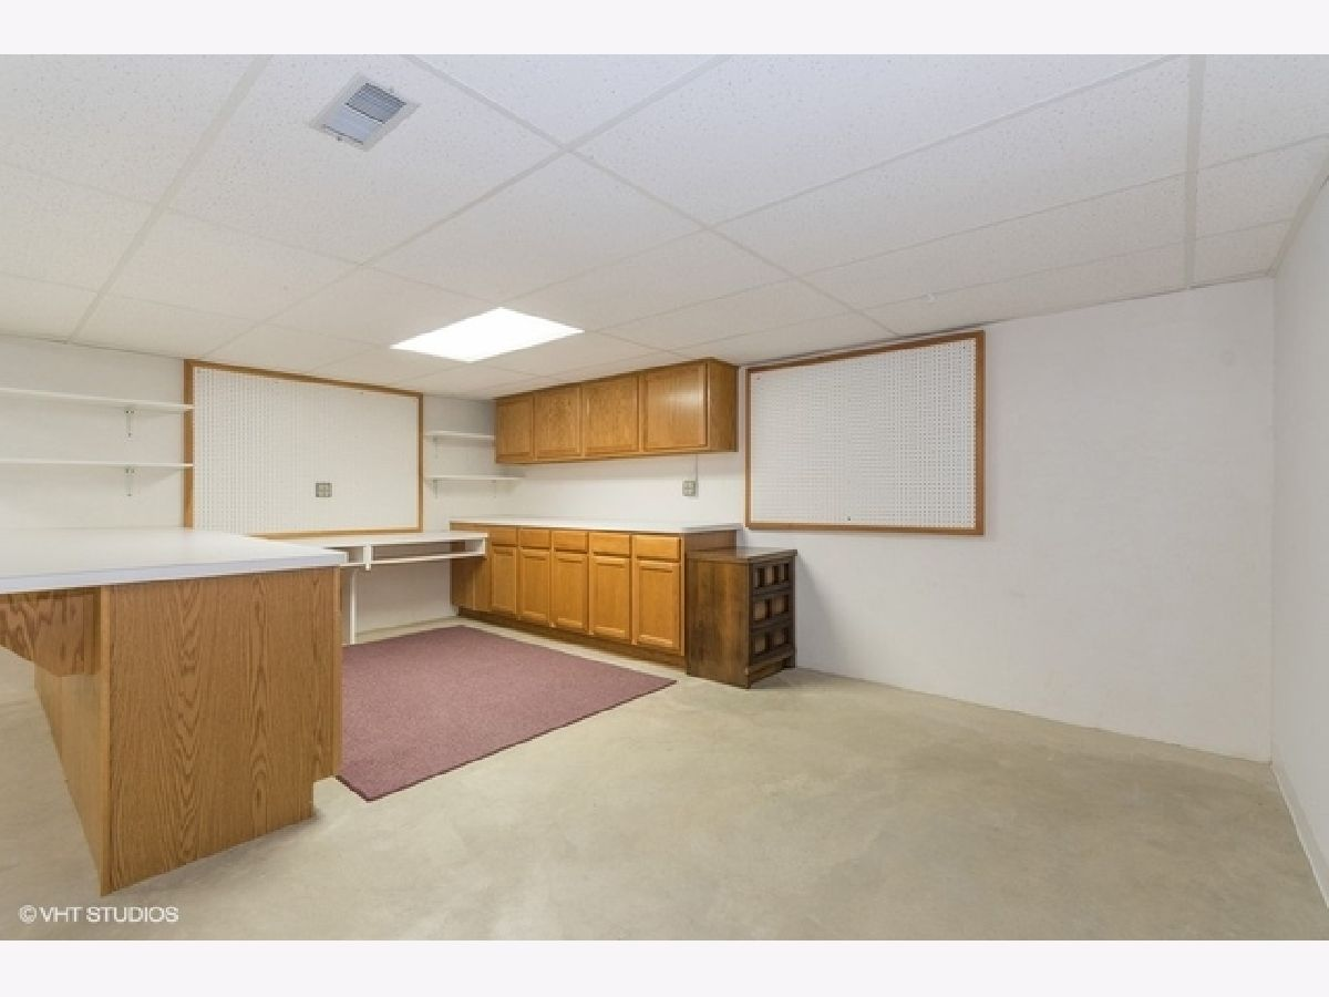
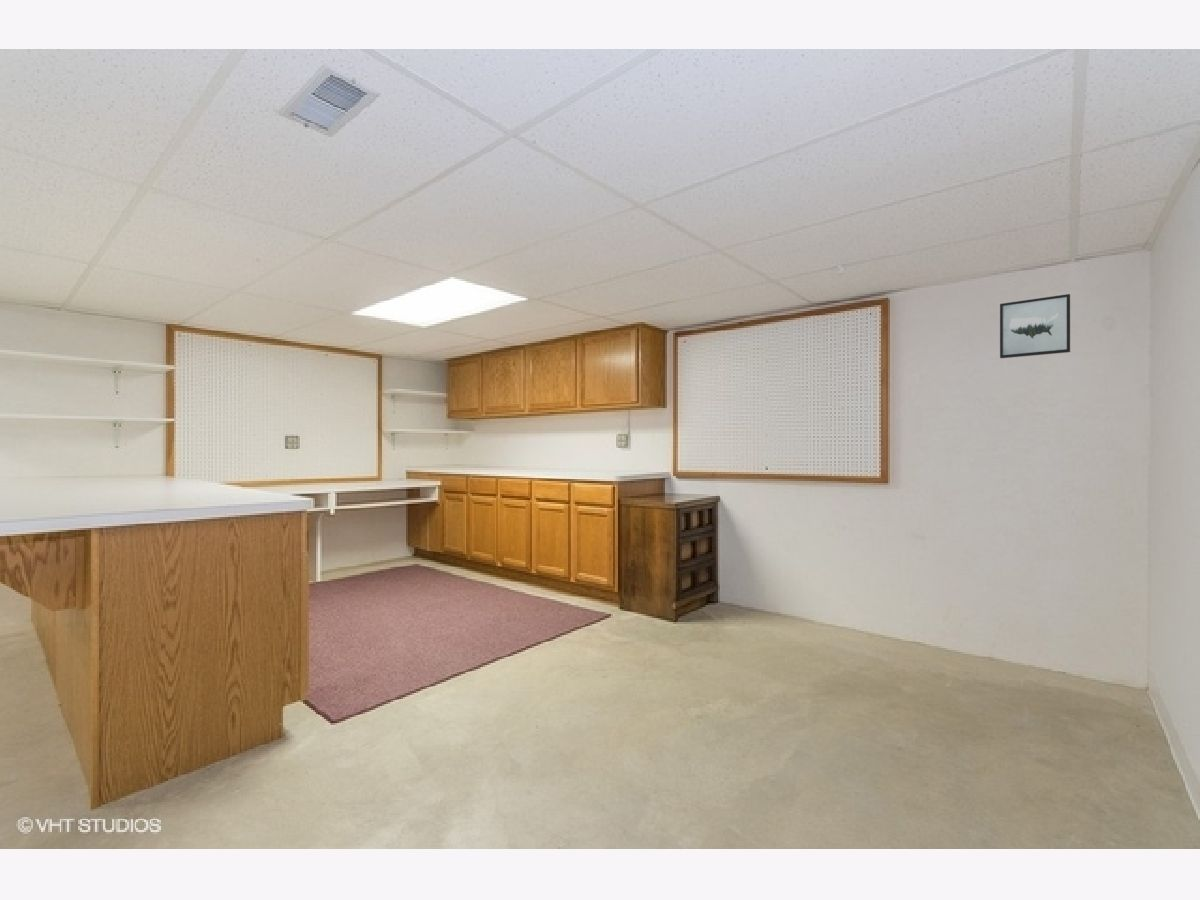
+ wall art [999,293,1071,359]
